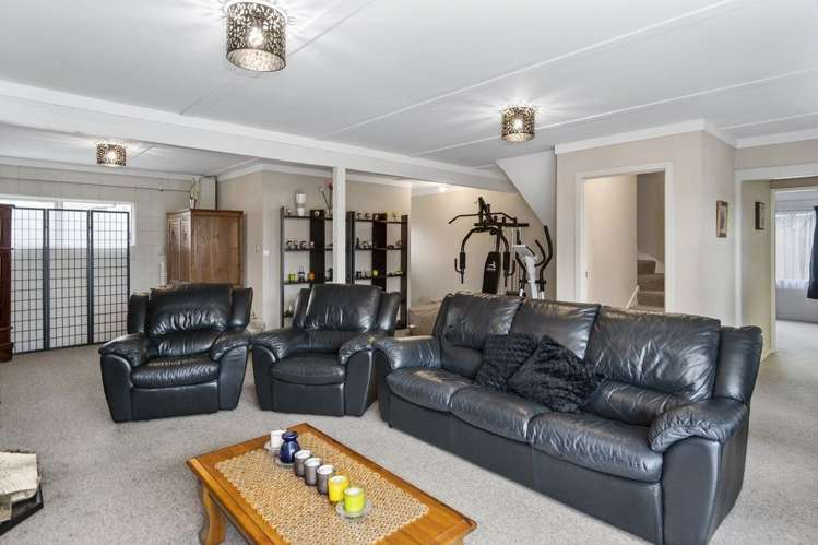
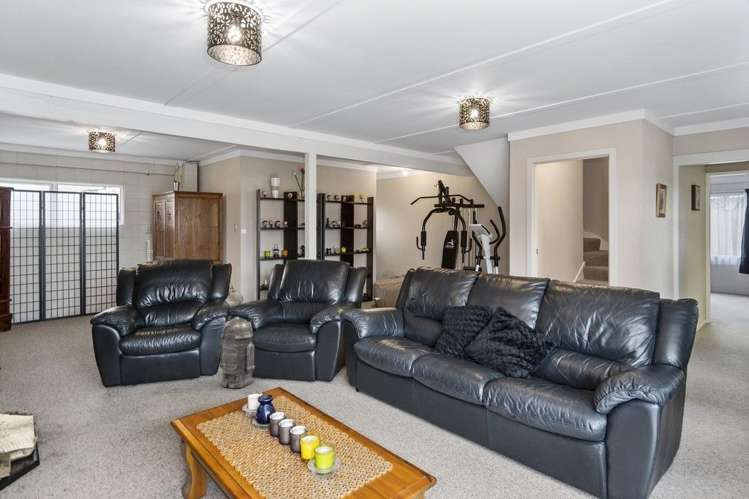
+ lantern [218,316,256,389]
